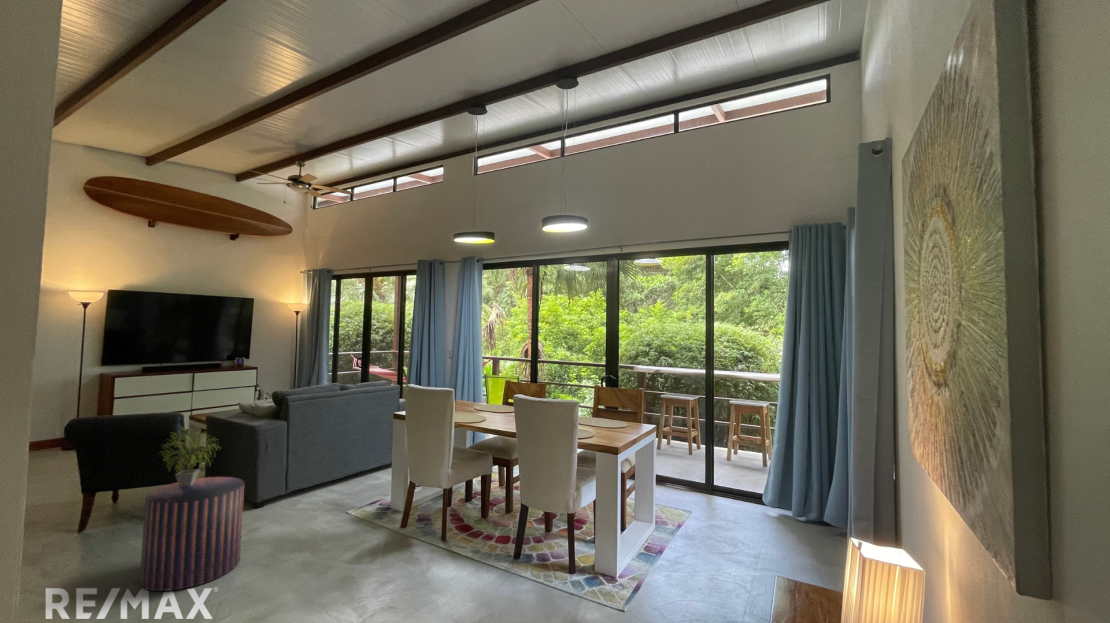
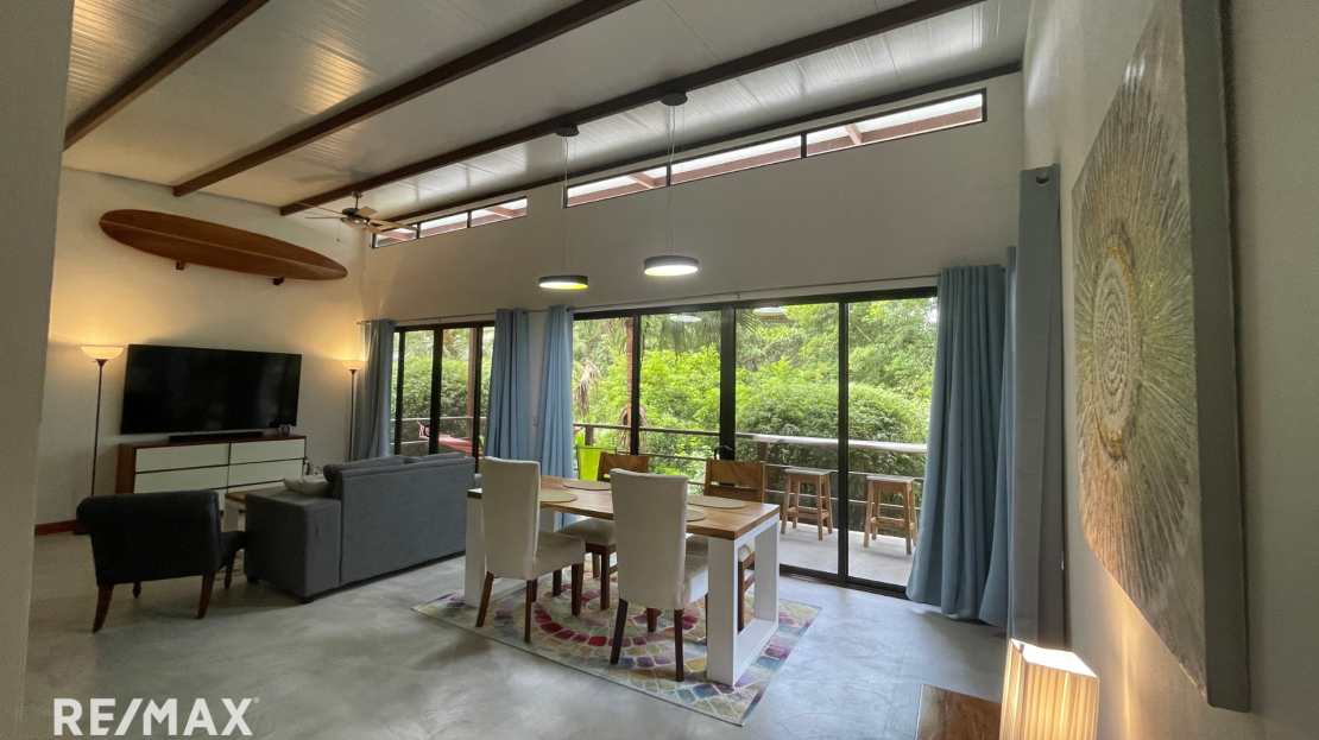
- potted plant [159,427,222,486]
- stool [139,476,245,592]
